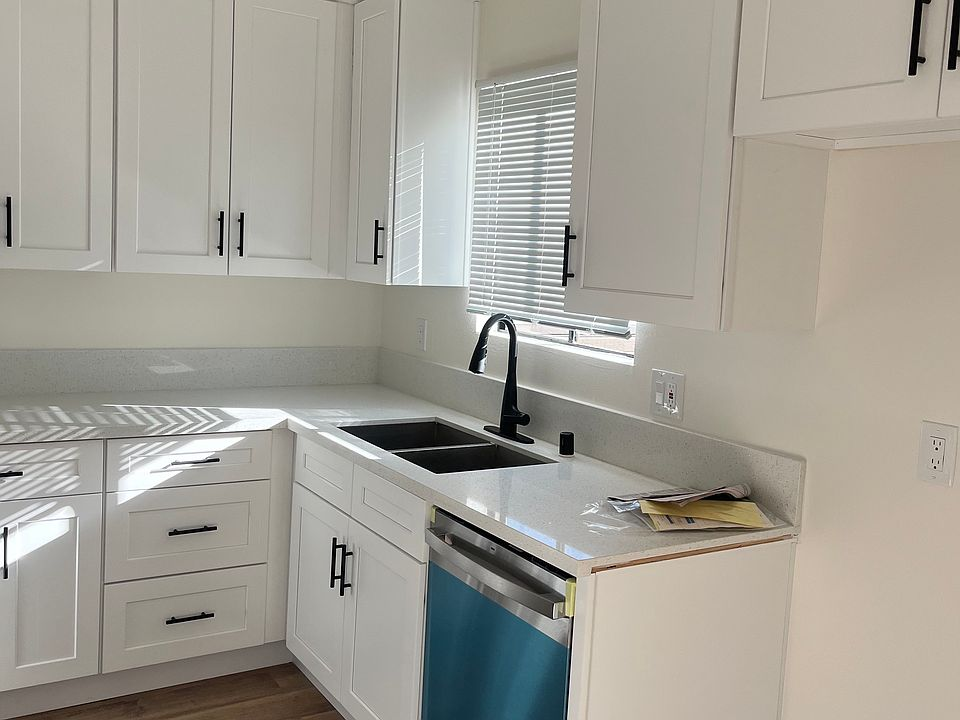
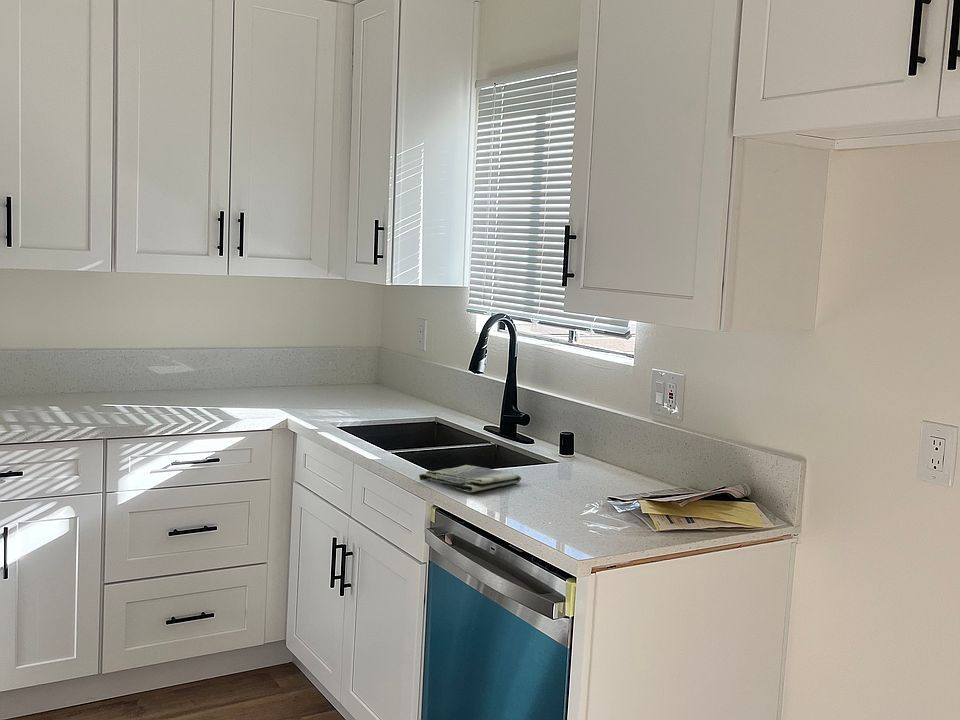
+ dish towel [418,464,522,493]
